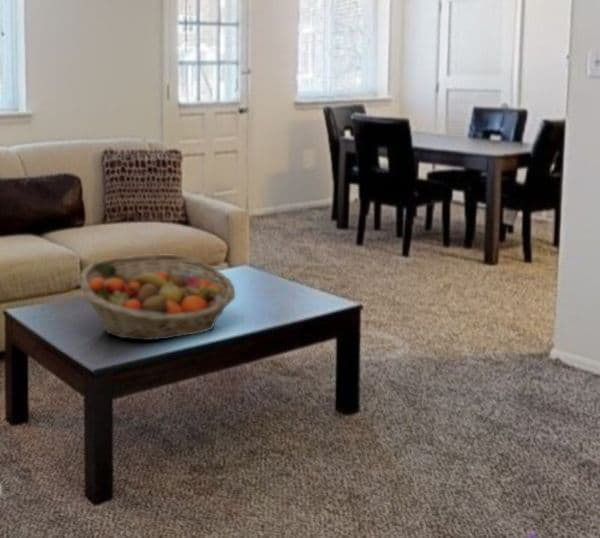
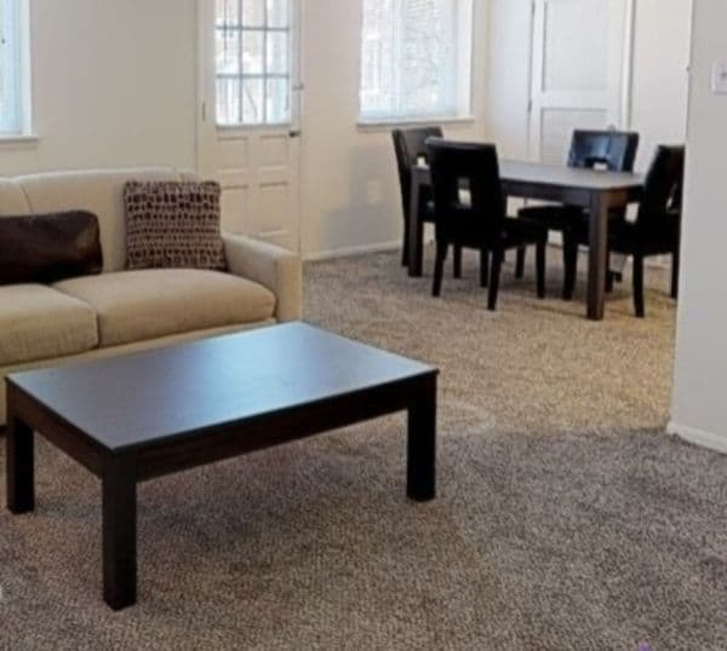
- fruit basket [79,253,236,341]
